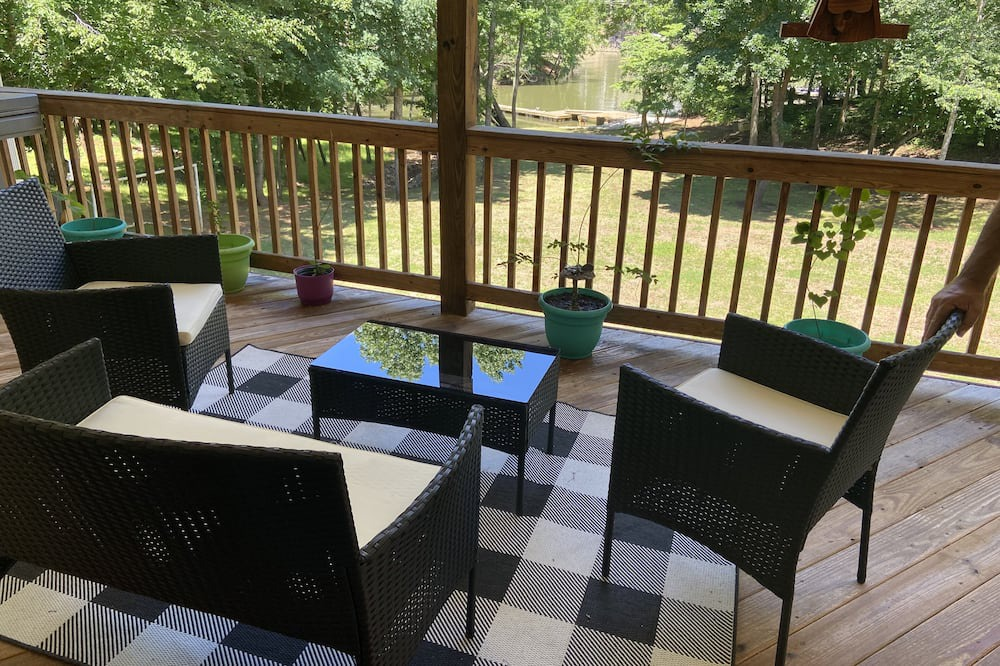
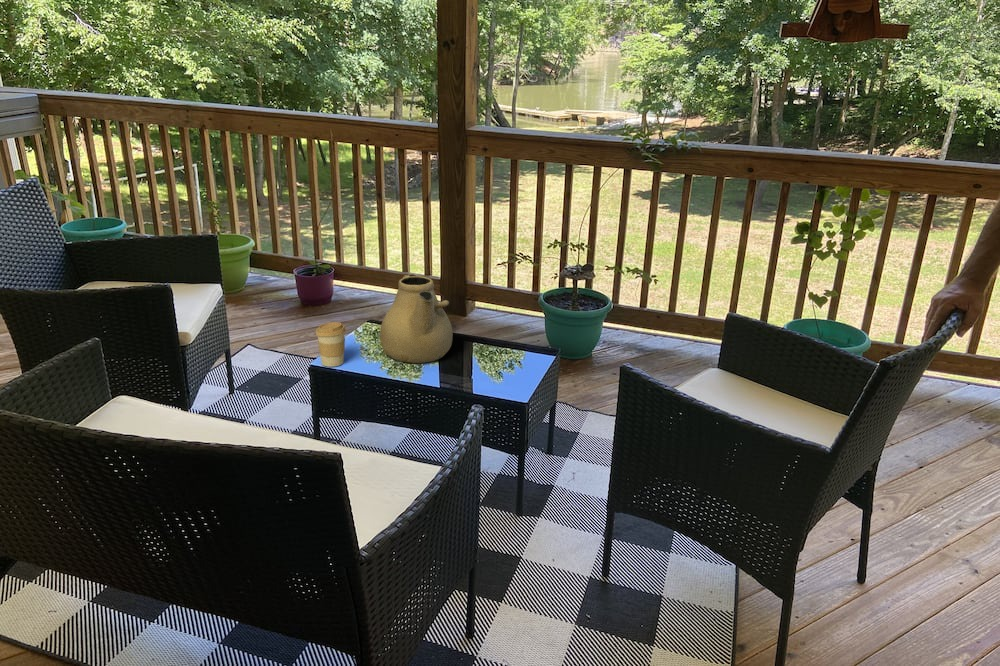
+ teapot [379,274,454,364]
+ coffee cup [315,321,347,368]
